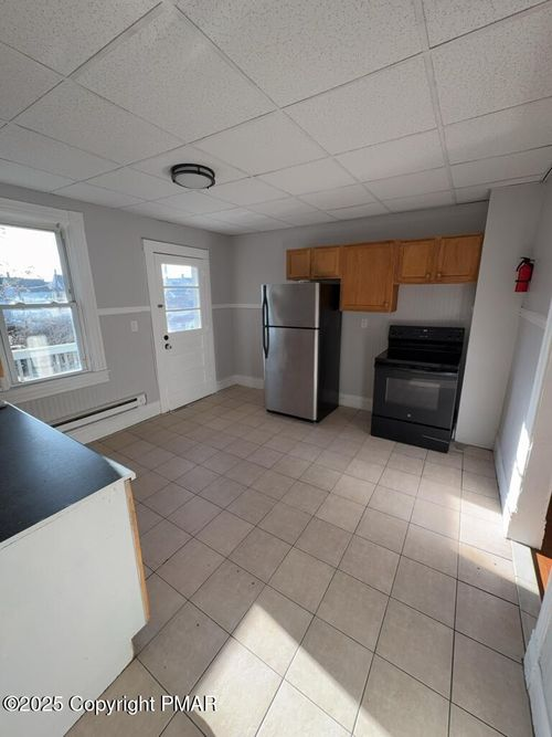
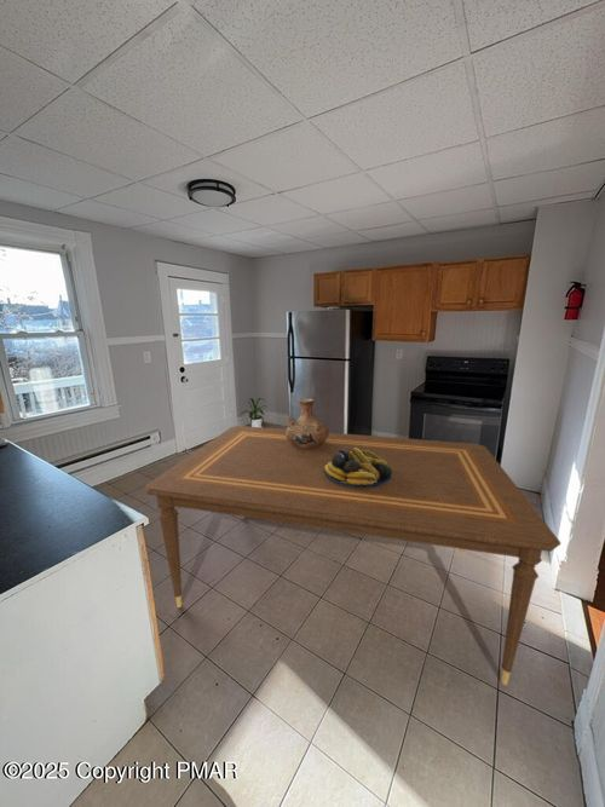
+ dining table [144,425,561,686]
+ fruit bowl [324,448,392,488]
+ house plant [240,397,267,427]
+ vase [286,397,330,448]
